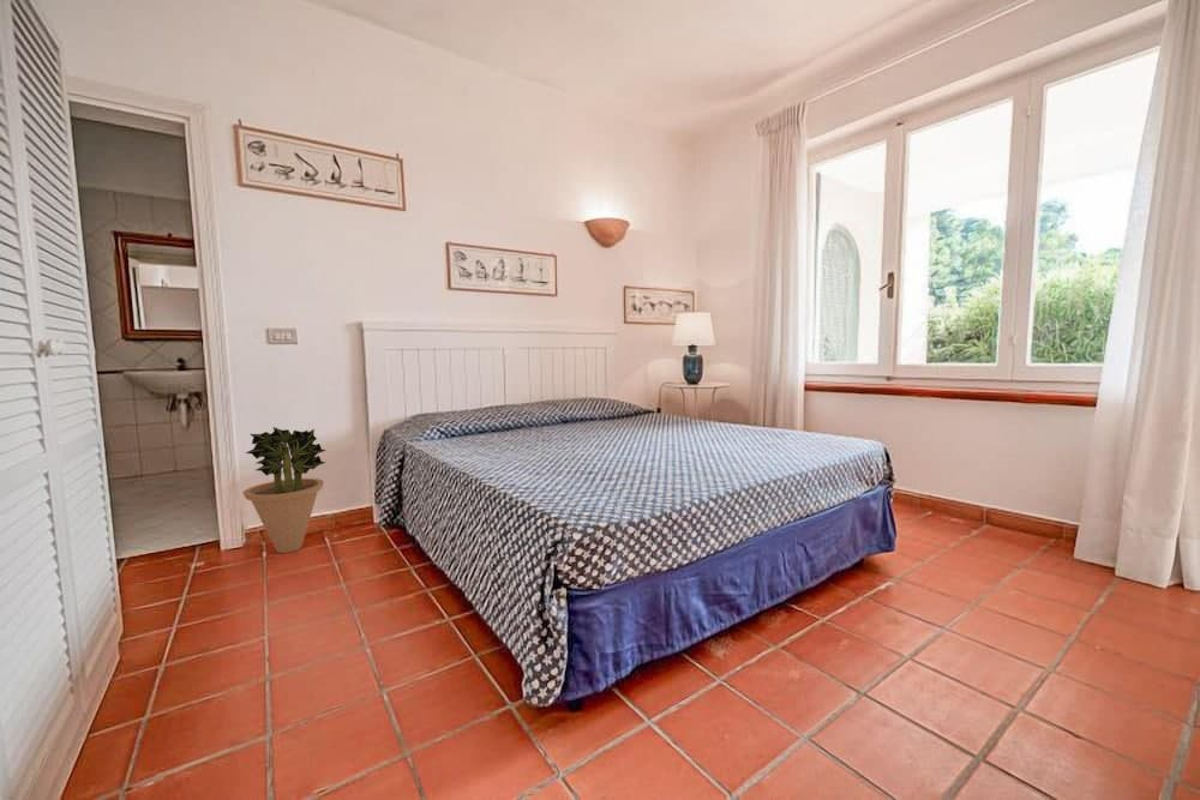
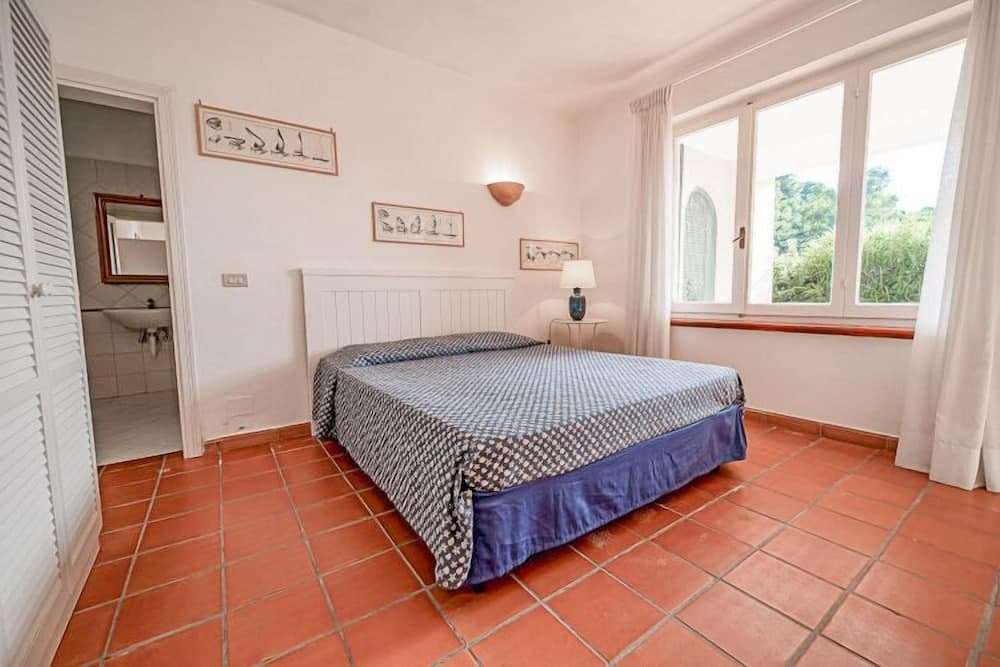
- potted plant [242,426,328,554]
